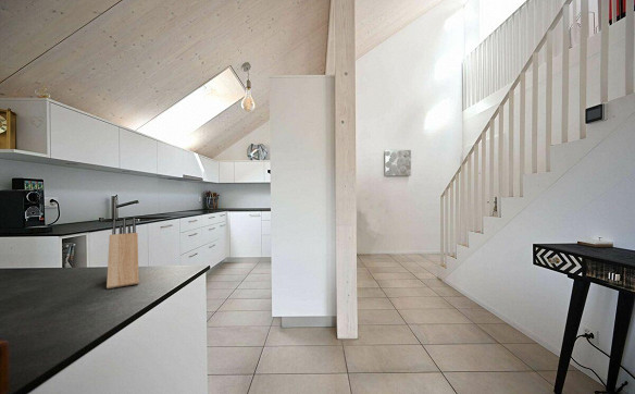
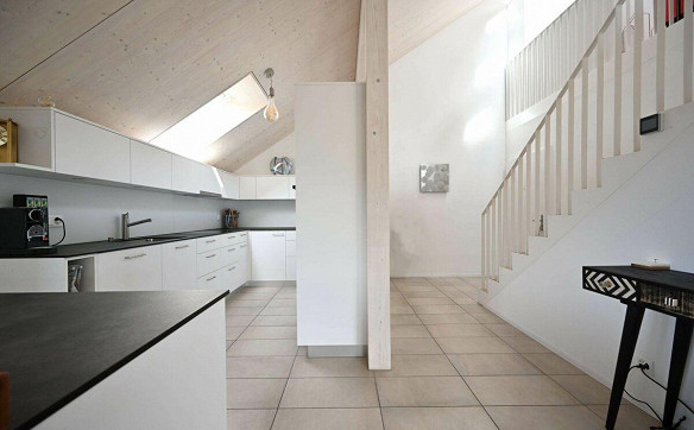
- knife block [105,217,140,290]
